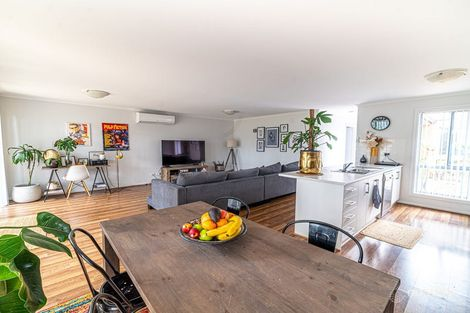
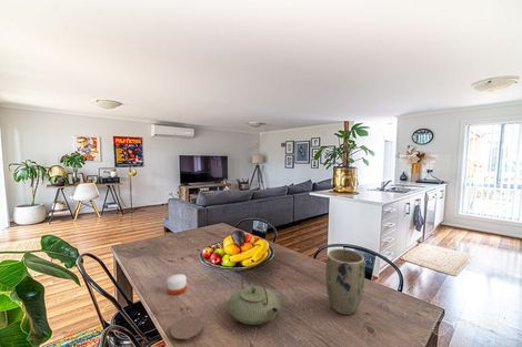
+ teapot [227,271,281,326]
+ plant pot [324,247,365,316]
+ coaster [170,315,204,345]
+ candle [167,273,188,296]
